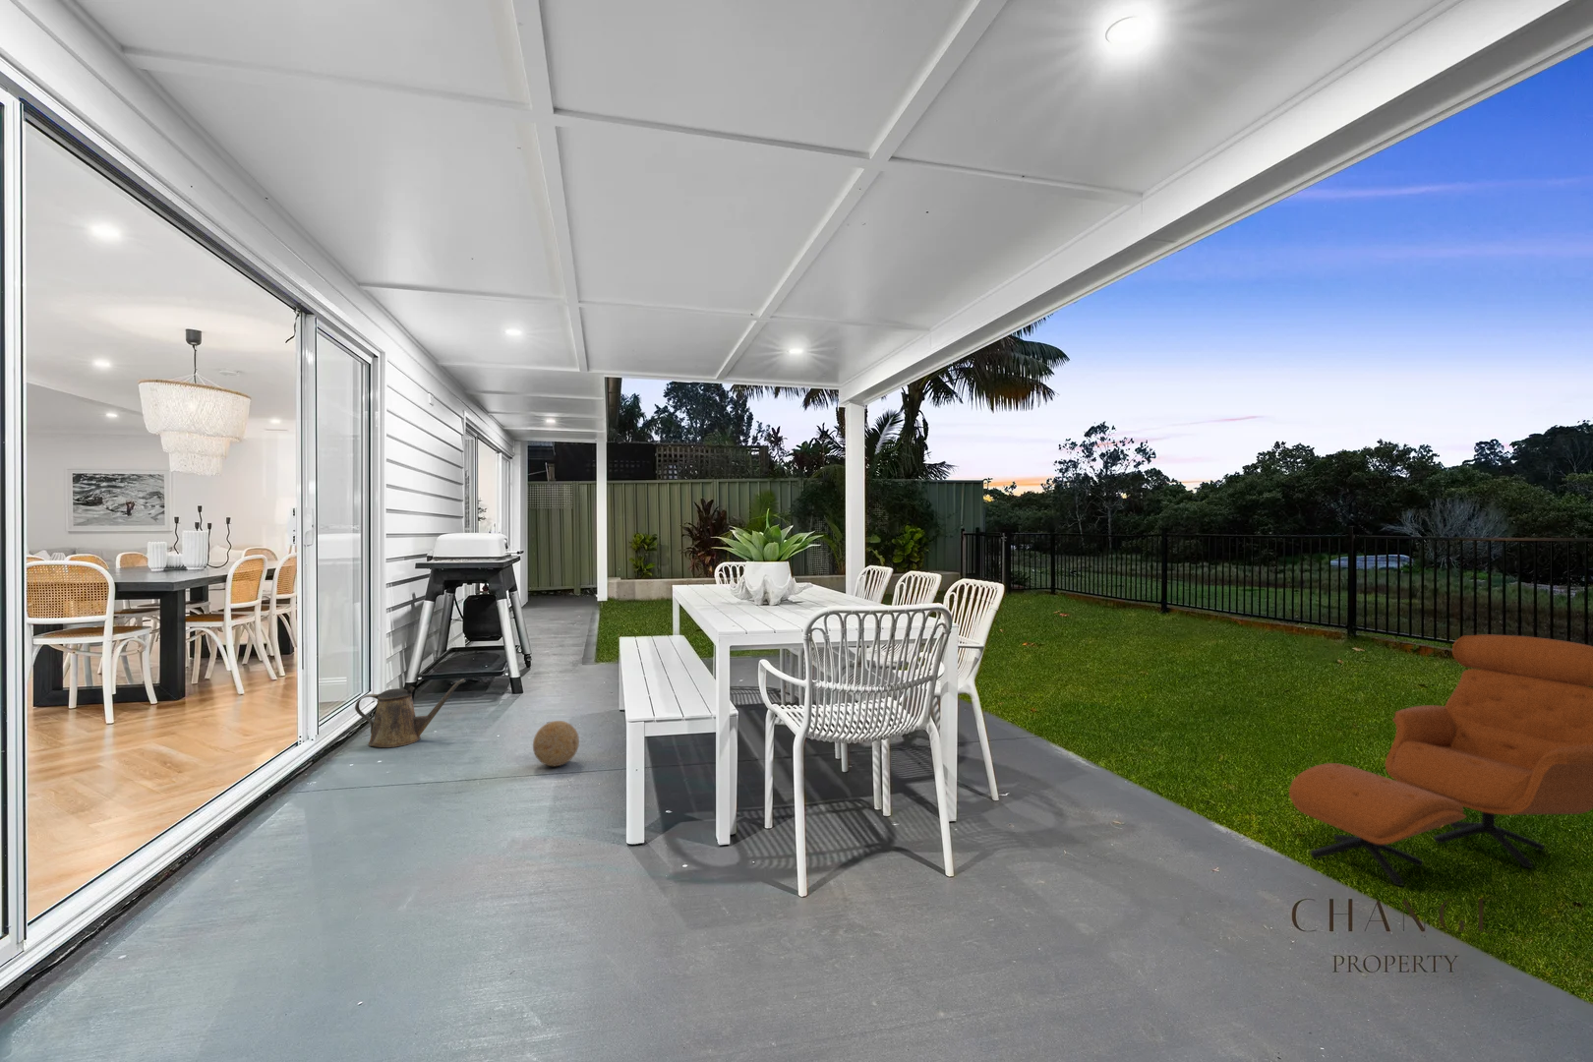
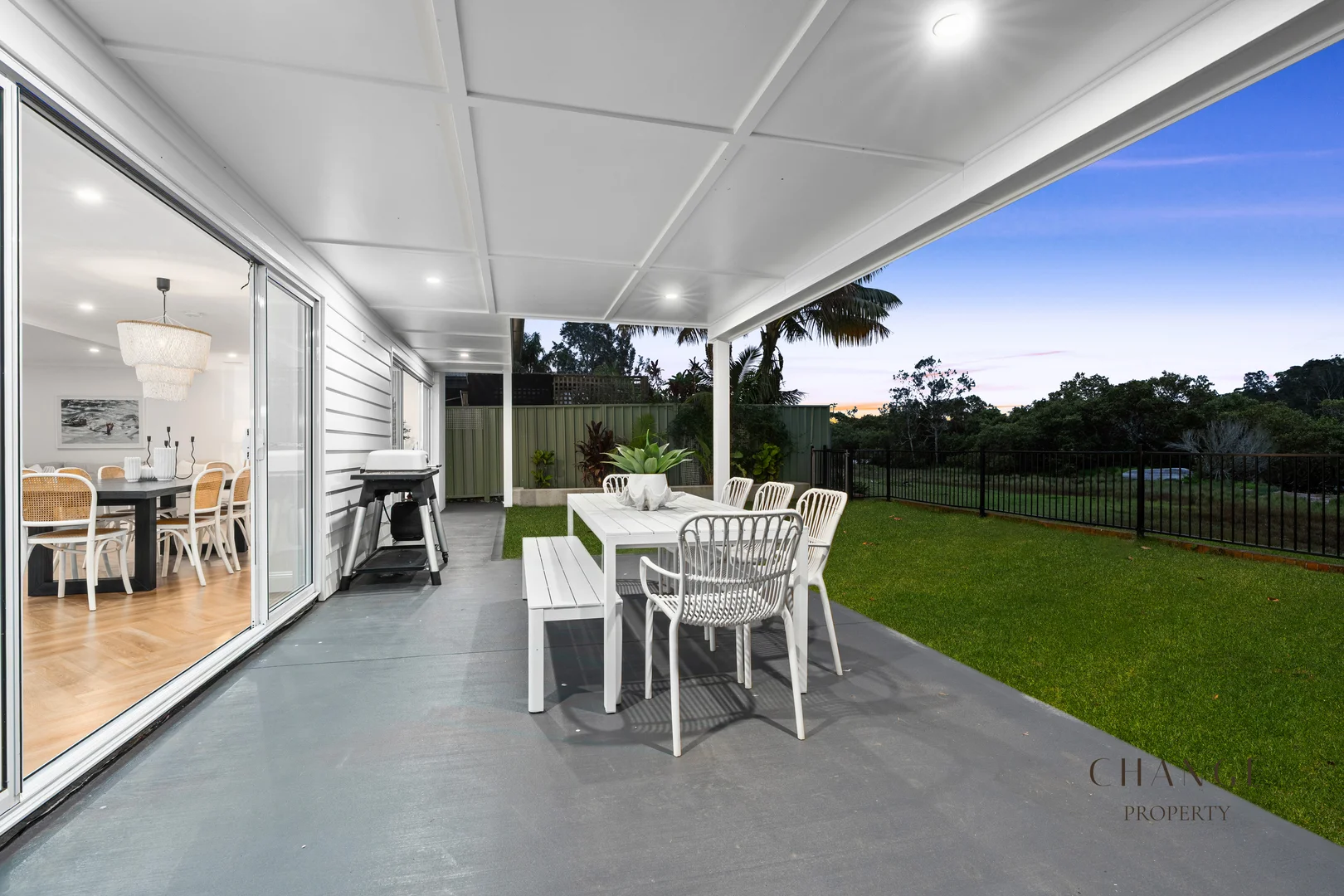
- lounge chair [1288,633,1593,887]
- watering can [354,678,466,748]
- decorative ball [532,719,580,767]
